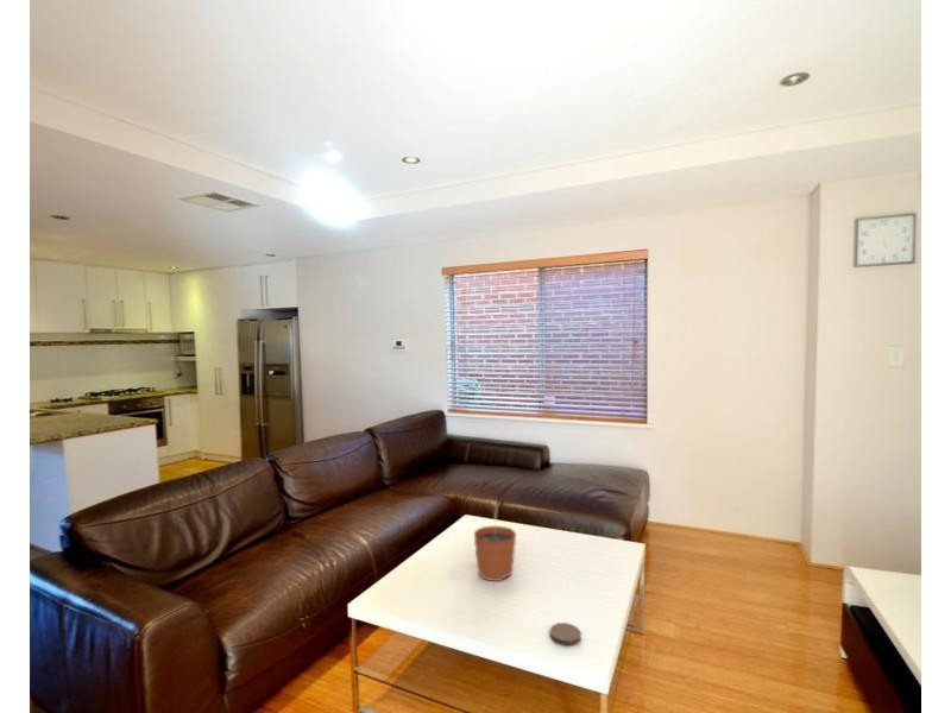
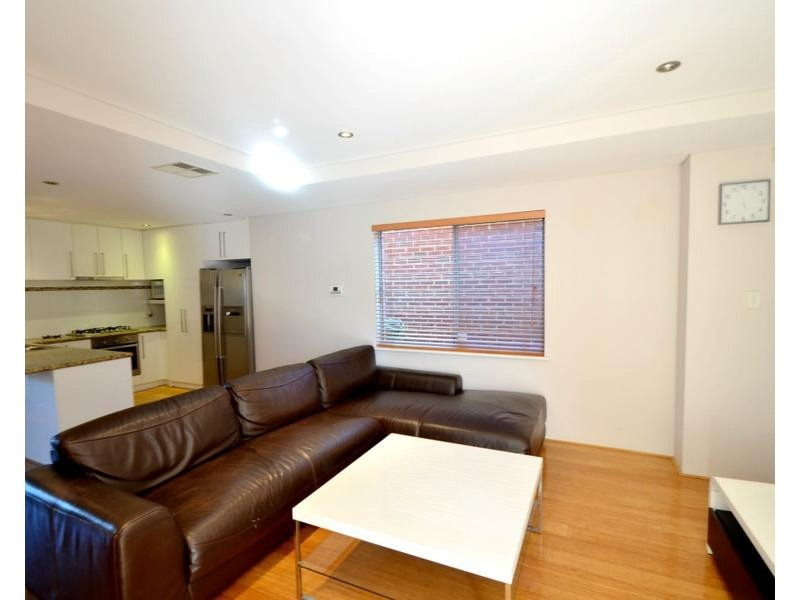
- plant pot [473,511,517,582]
- coaster [549,621,581,646]
